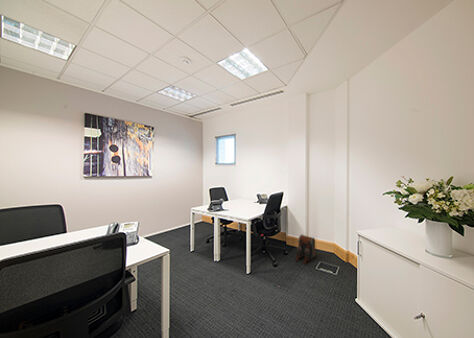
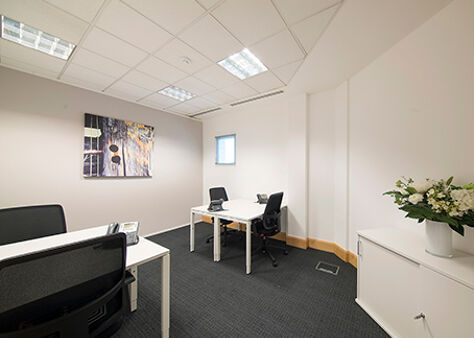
- backpack [294,234,317,265]
